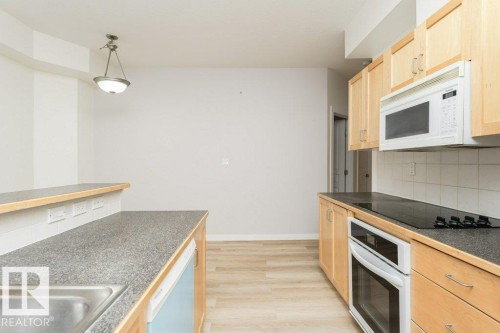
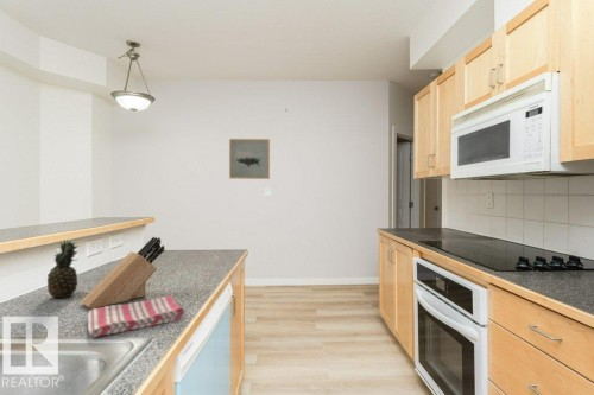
+ fruit [46,240,80,299]
+ knife block [81,236,165,310]
+ dish towel [87,294,185,338]
+ wall art [228,138,271,180]
